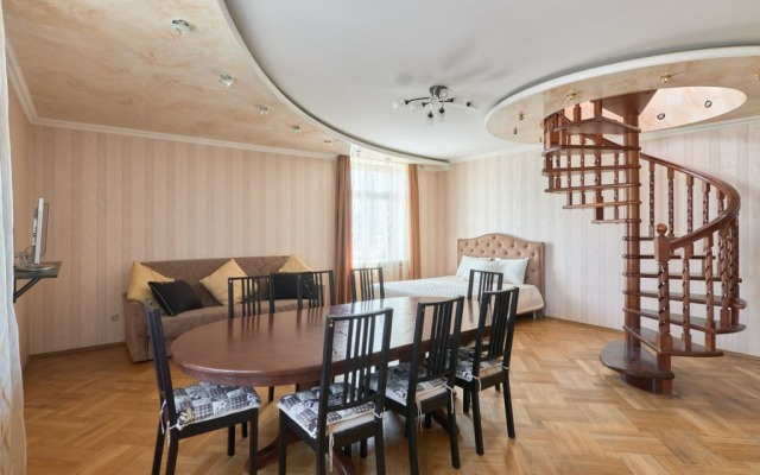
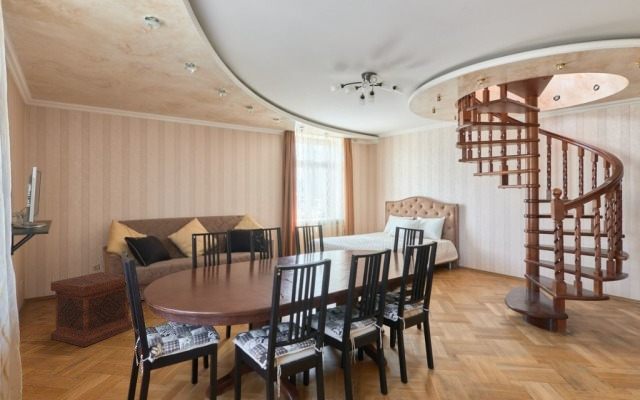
+ side table [50,271,134,348]
